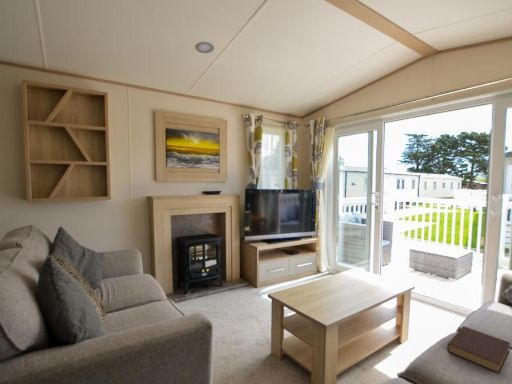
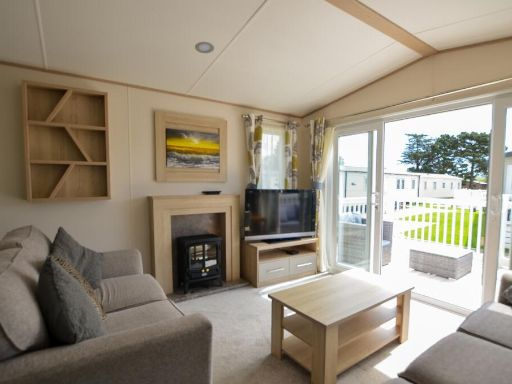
- book [446,325,511,374]
